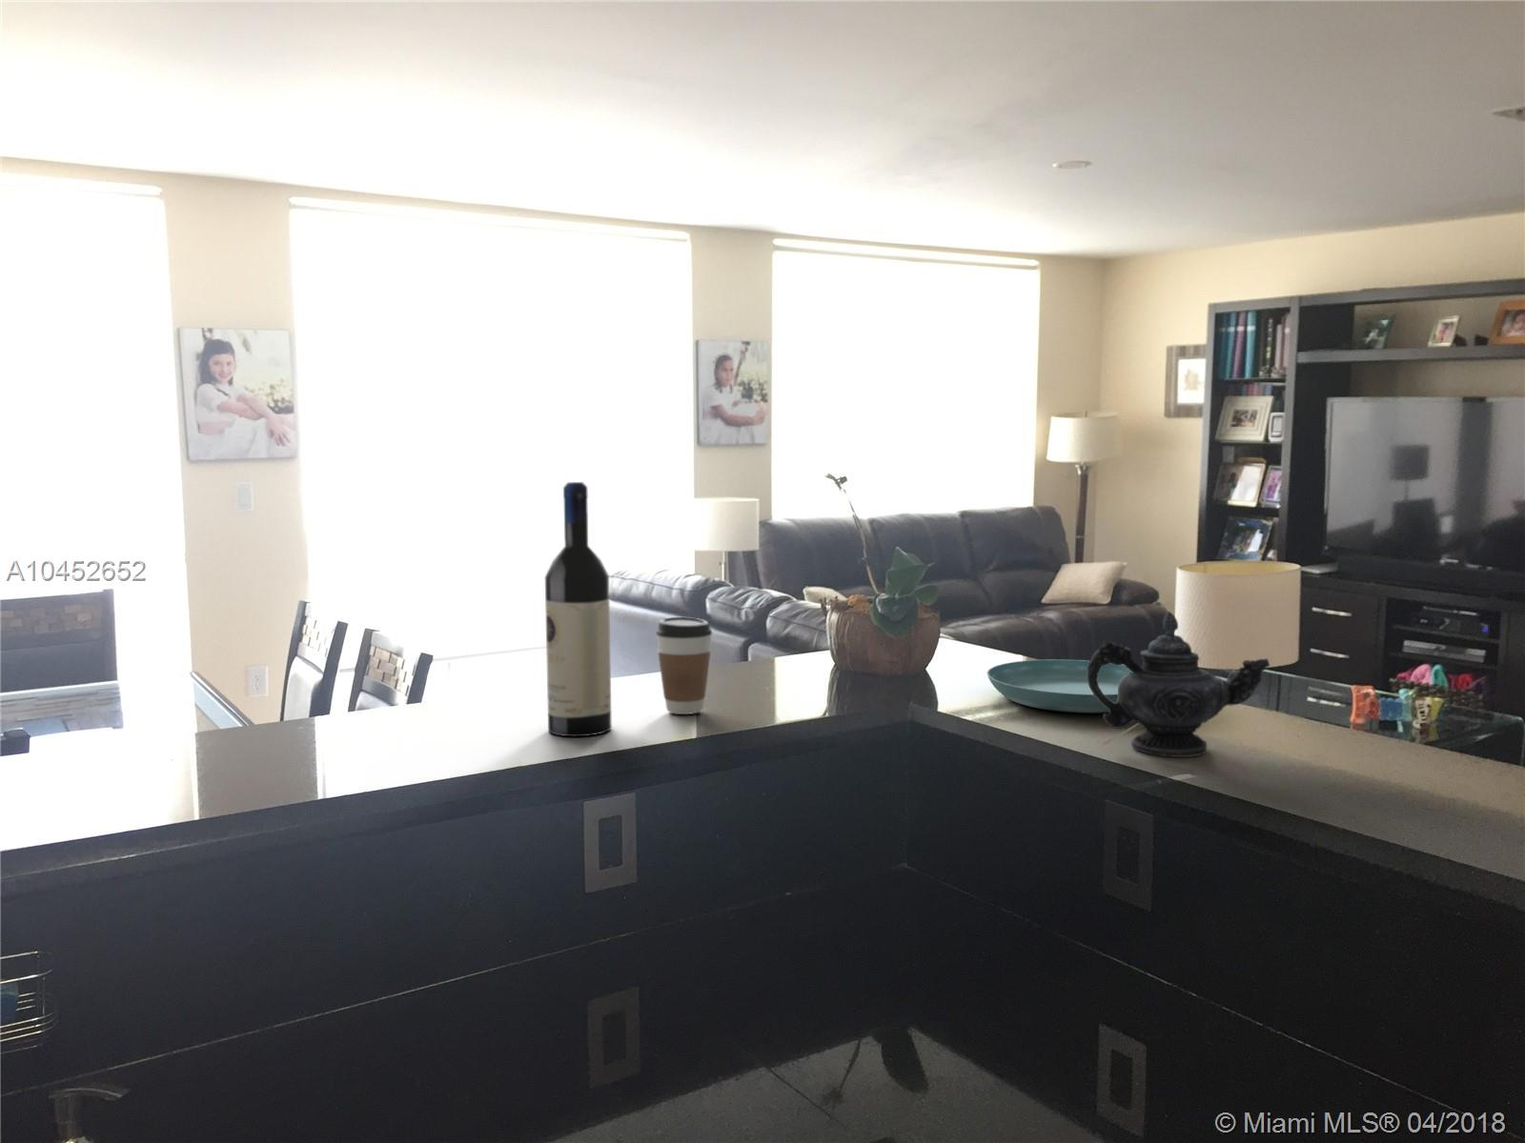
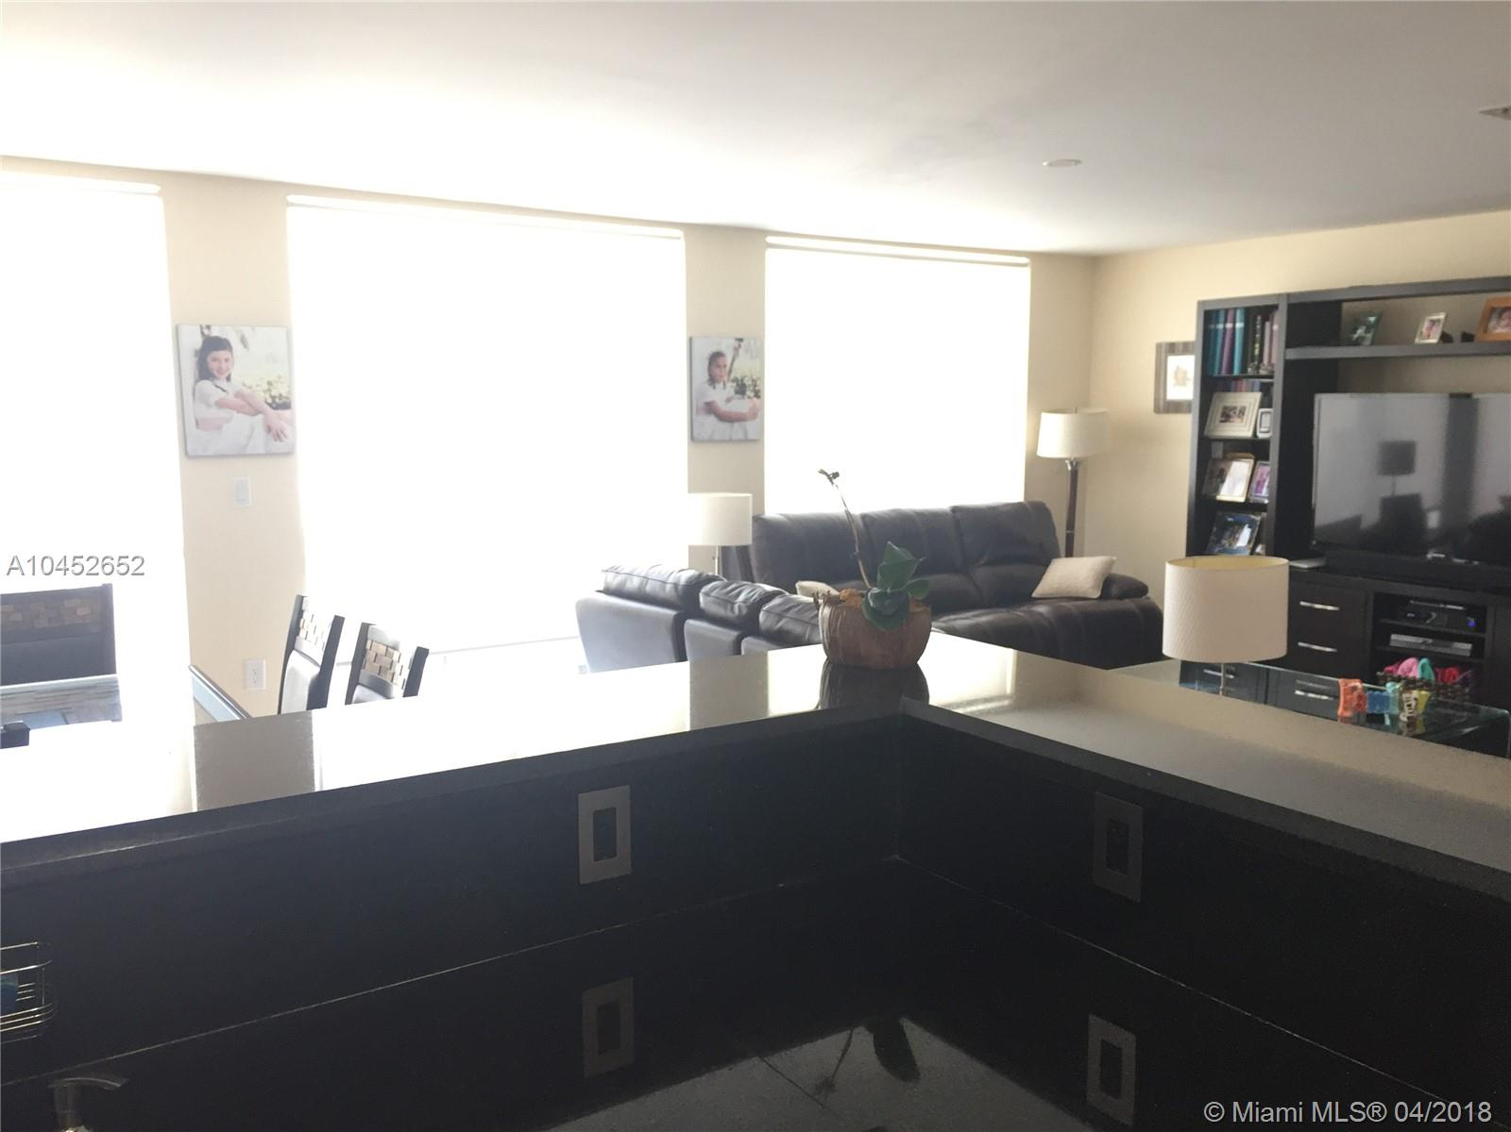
- wine bottle [544,481,612,737]
- saucer [987,658,1131,713]
- teapot [1088,611,1270,758]
- coffee cup [654,616,713,716]
